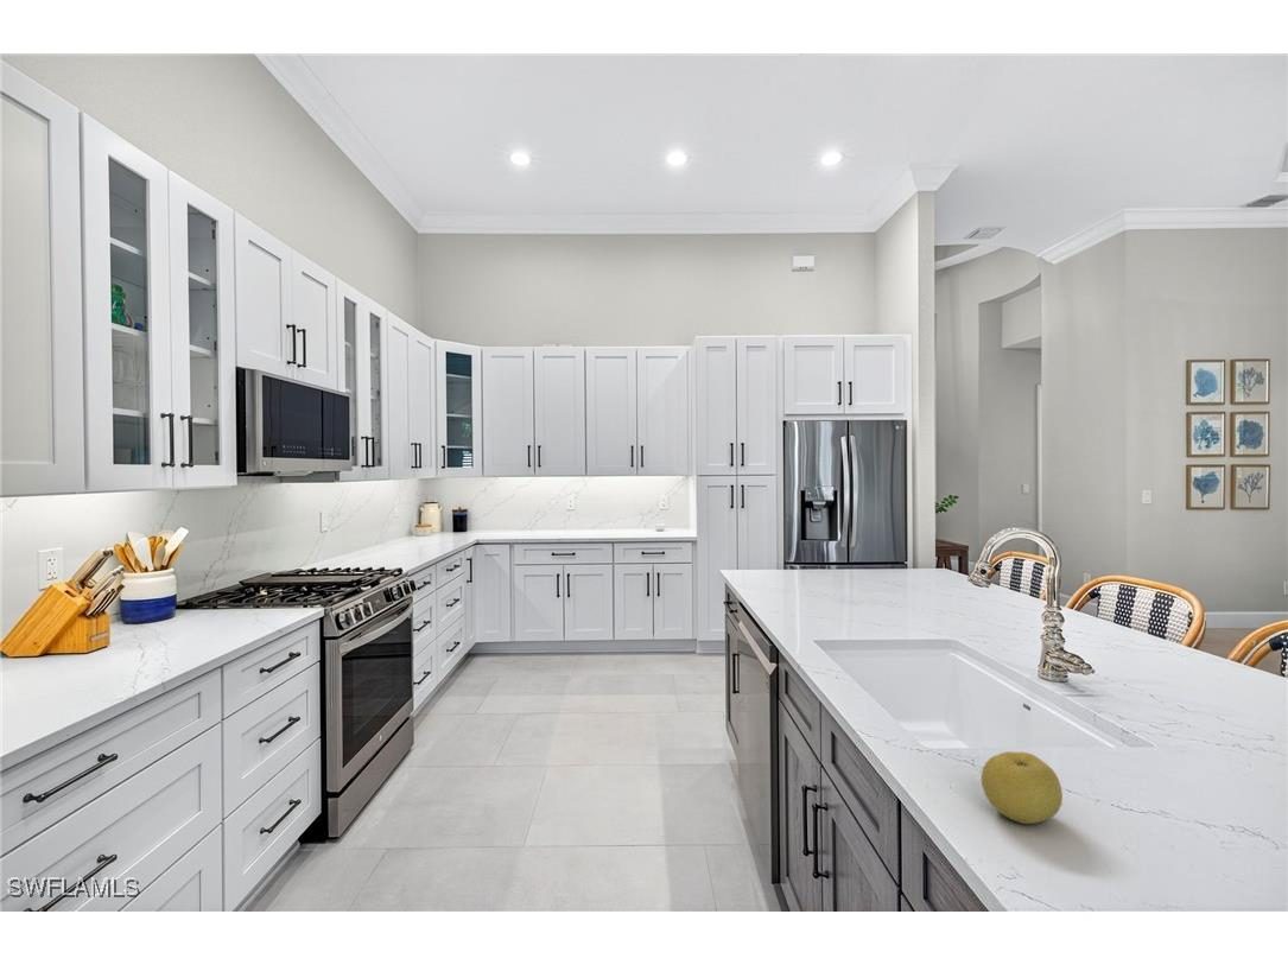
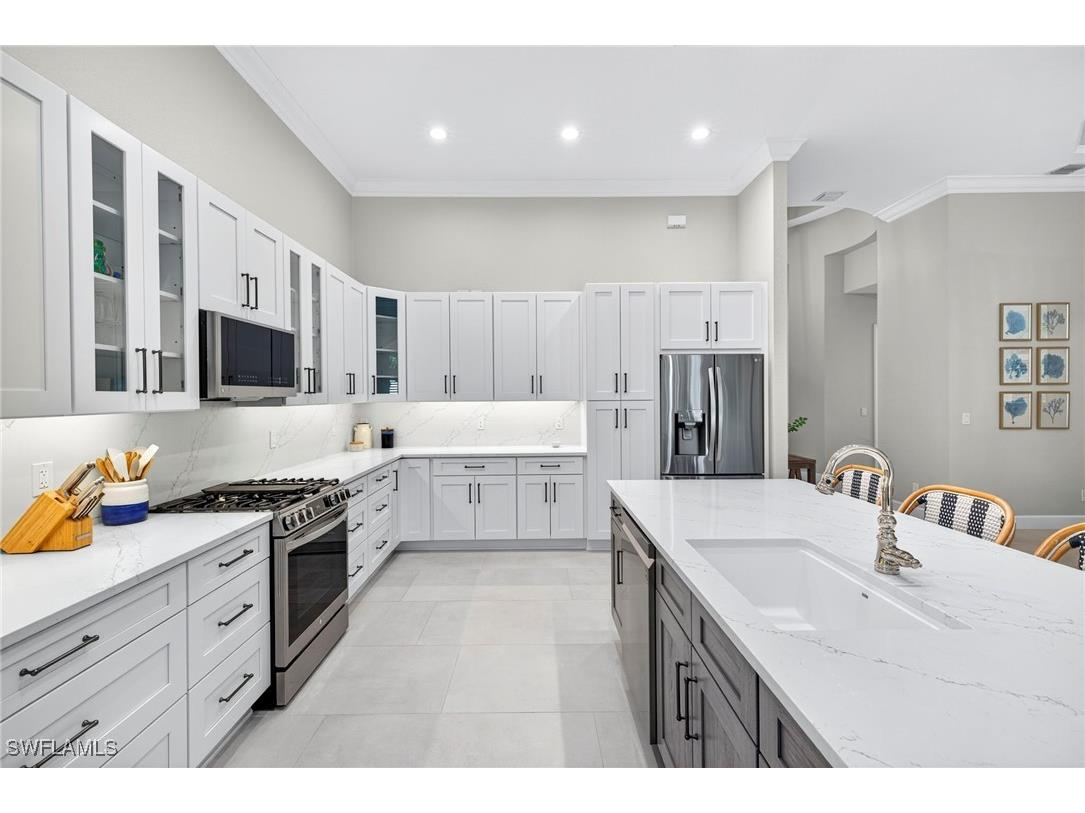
- fruit [981,750,1064,825]
